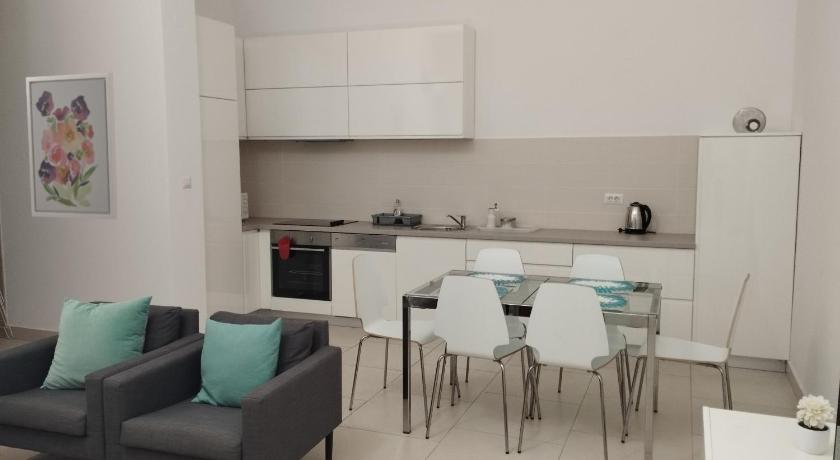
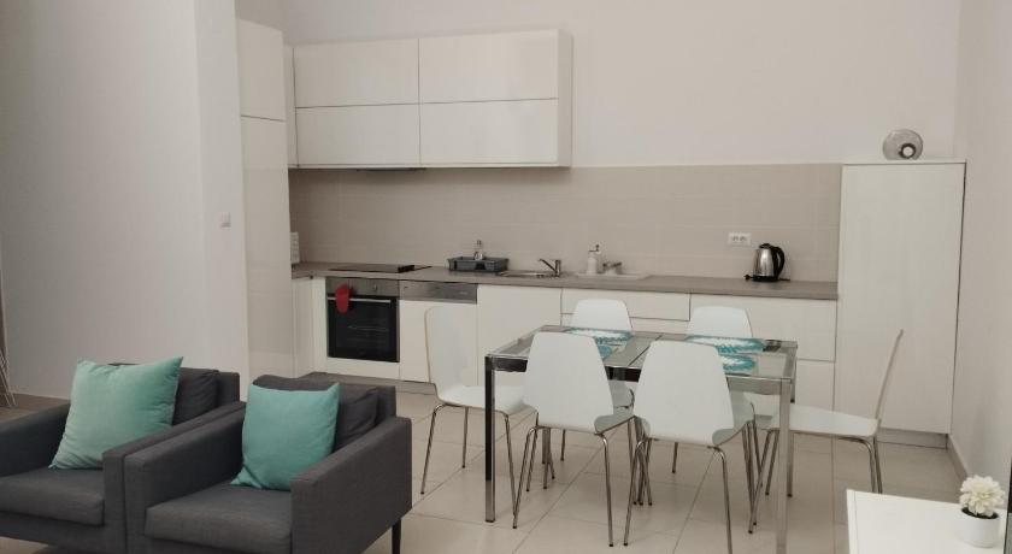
- wall art [25,72,119,220]
